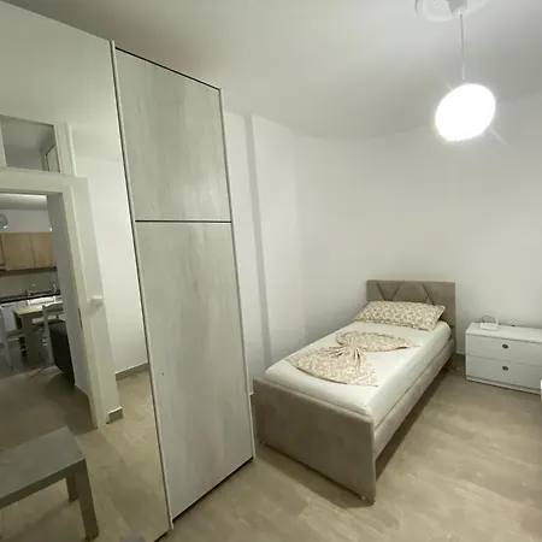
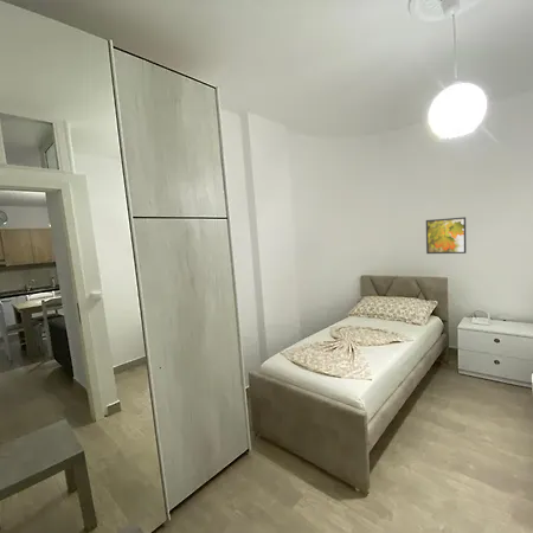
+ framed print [425,216,467,255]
